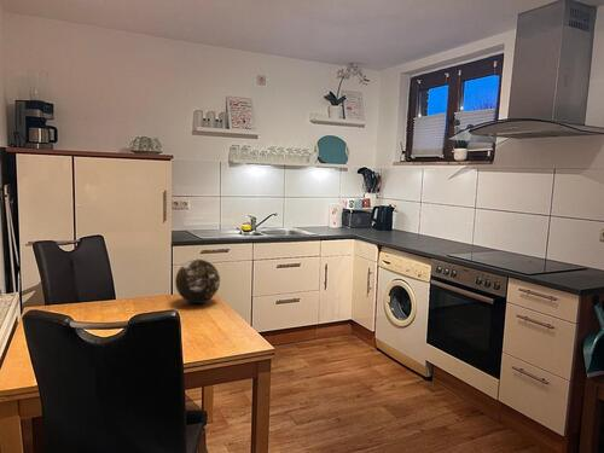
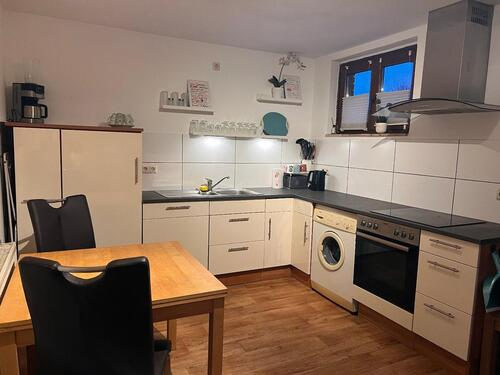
- decorative orb [174,259,221,304]
